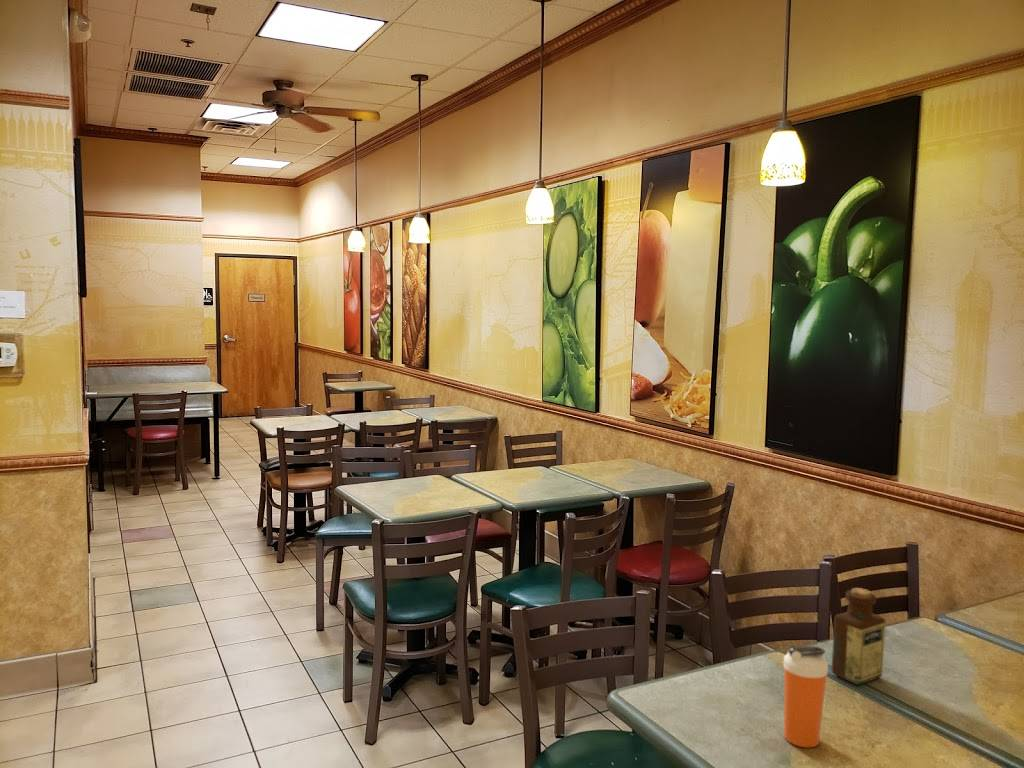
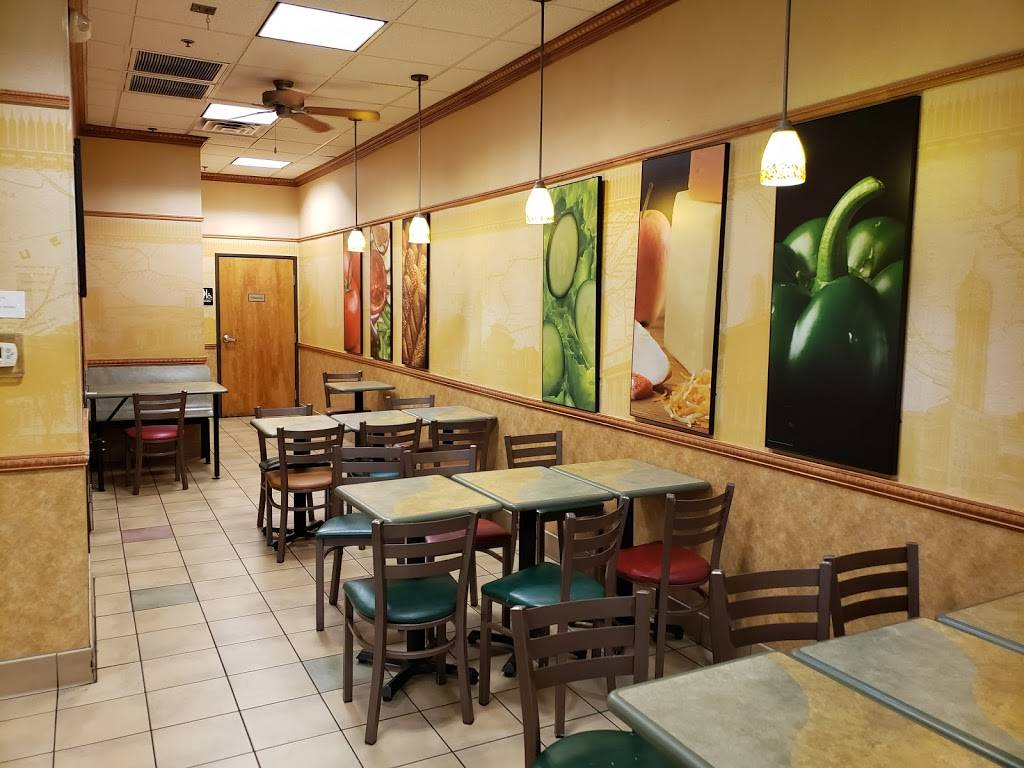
- bottle [831,587,887,686]
- shaker bottle [782,643,829,748]
